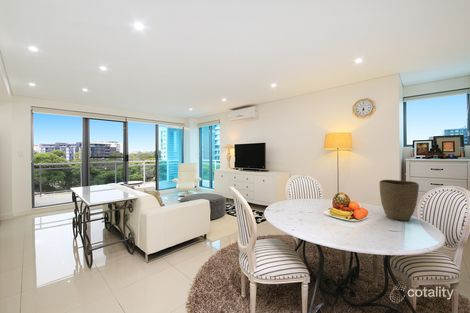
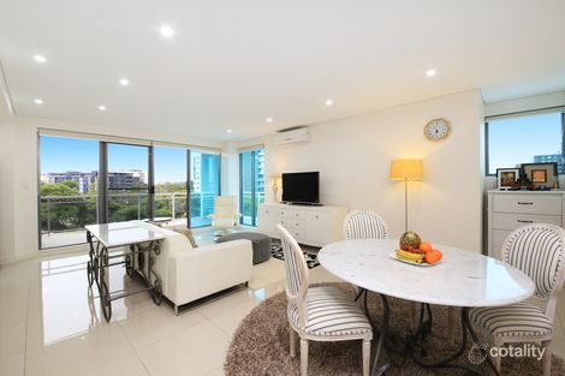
- vase [379,179,420,222]
